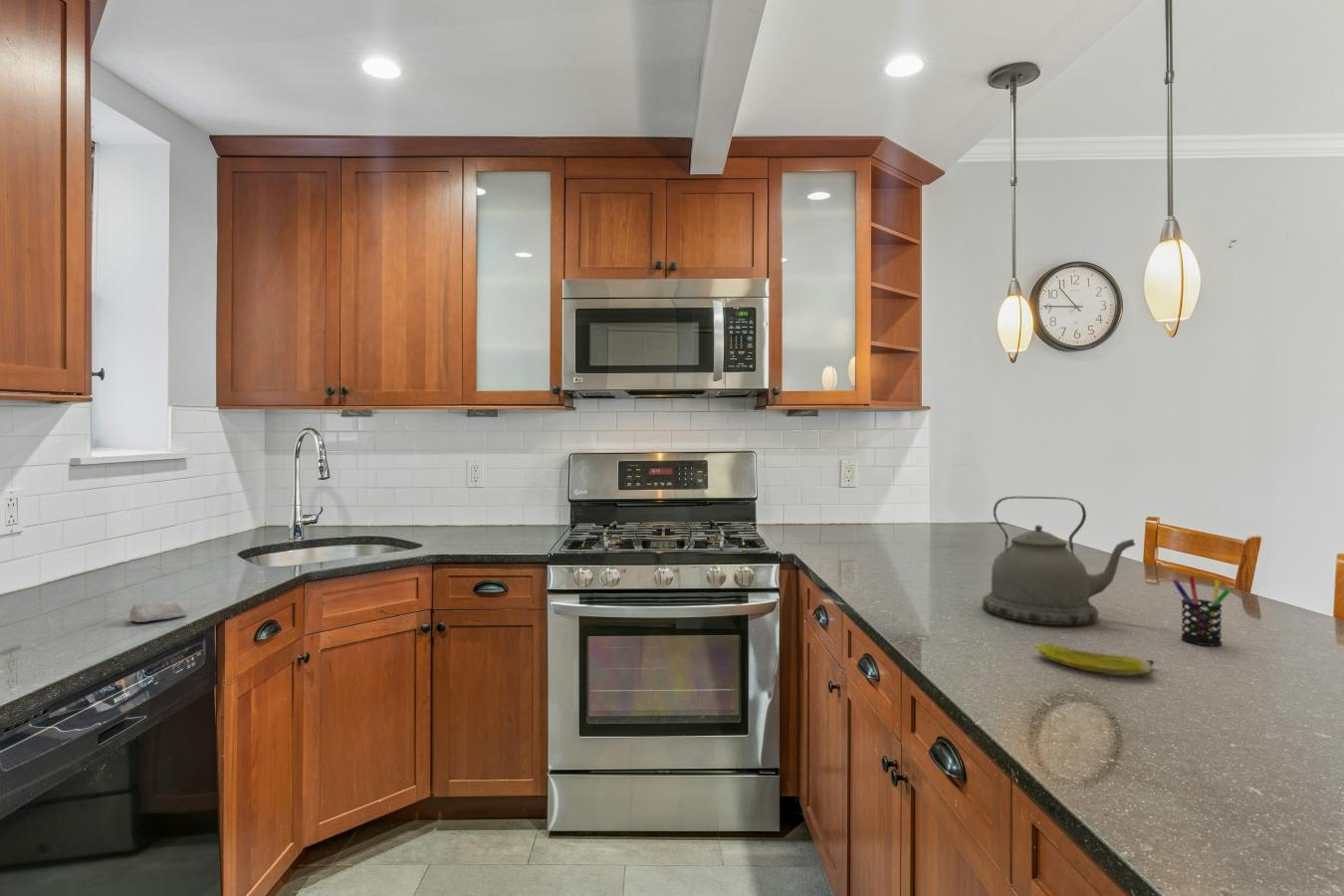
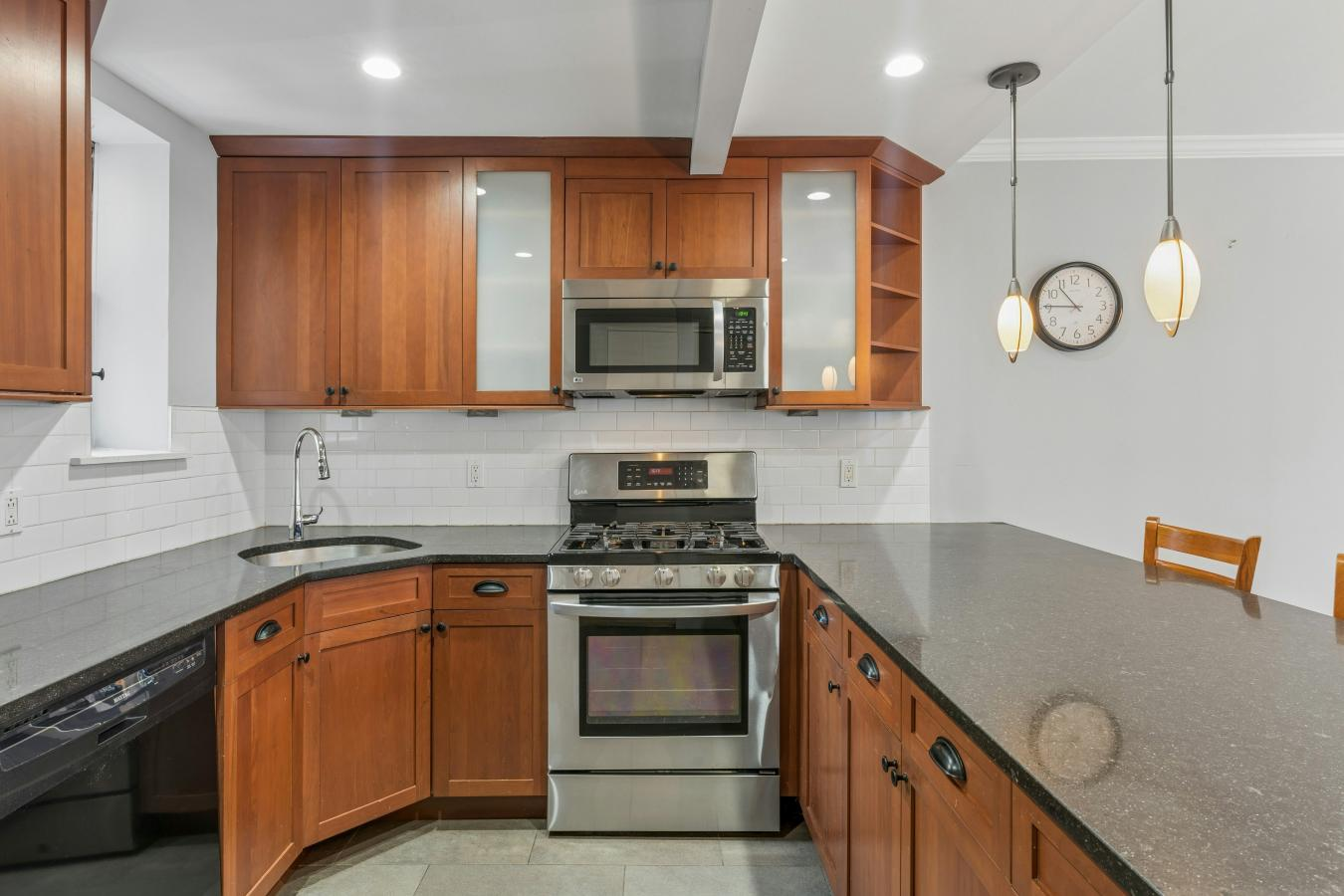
- kettle [982,496,1136,626]
- soap bar [128,600,187,623]
- pen holder [1172,574,1232,647]
- banana [1034,643,1155,675]
